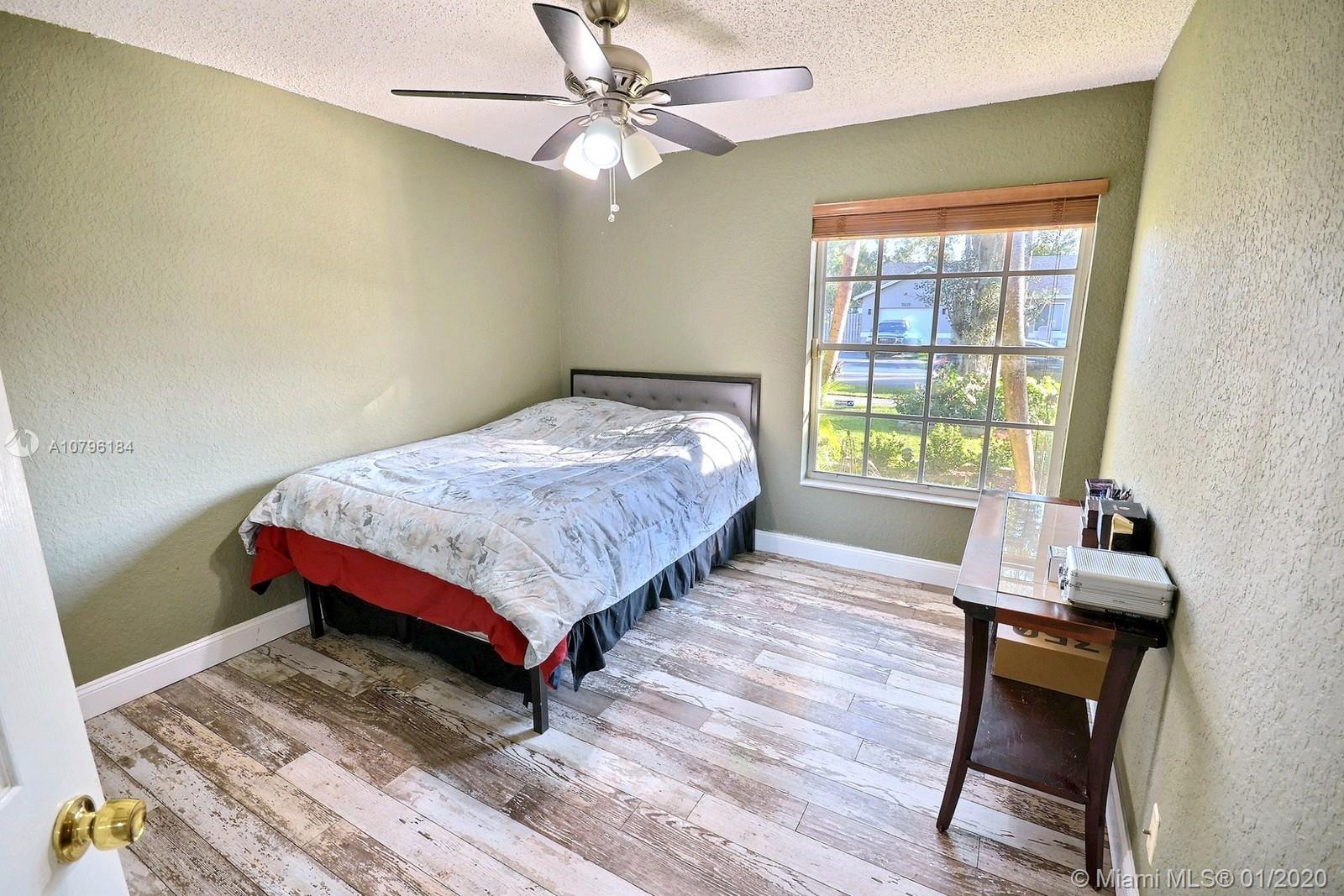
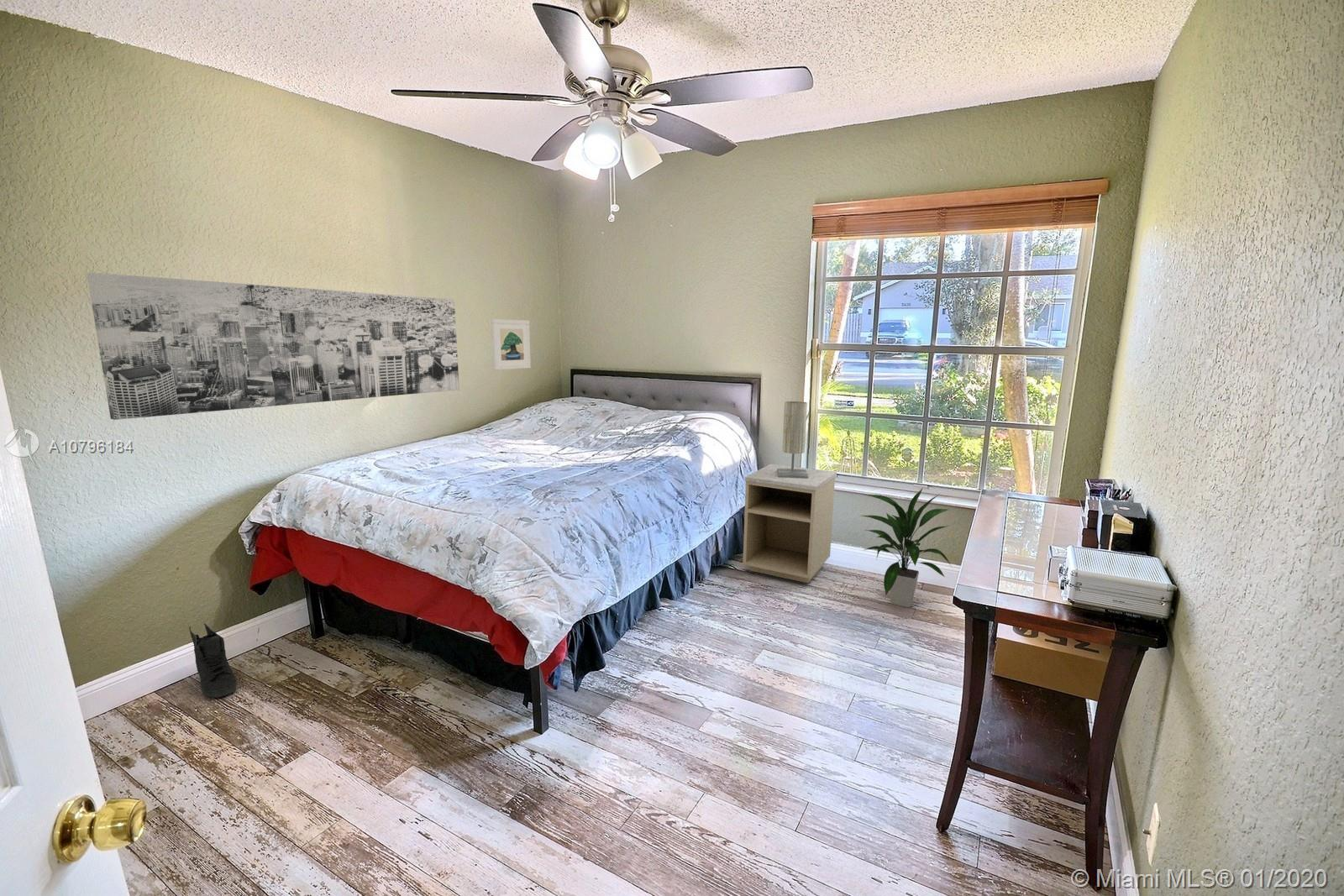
+ wall art [86,272,460,421]
+ sneaker [188,623,238,699]
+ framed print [490,318,532,370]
+ indoor plant [858,488,954,608]
+ table lamp [777,401,808,479]
+ nightstand [742,464,837,584]
